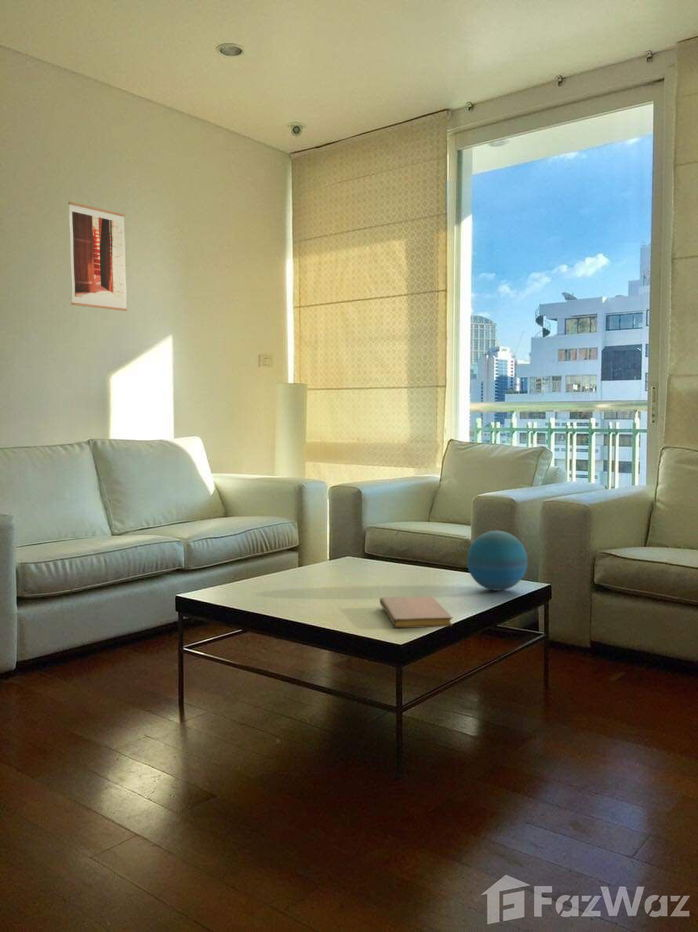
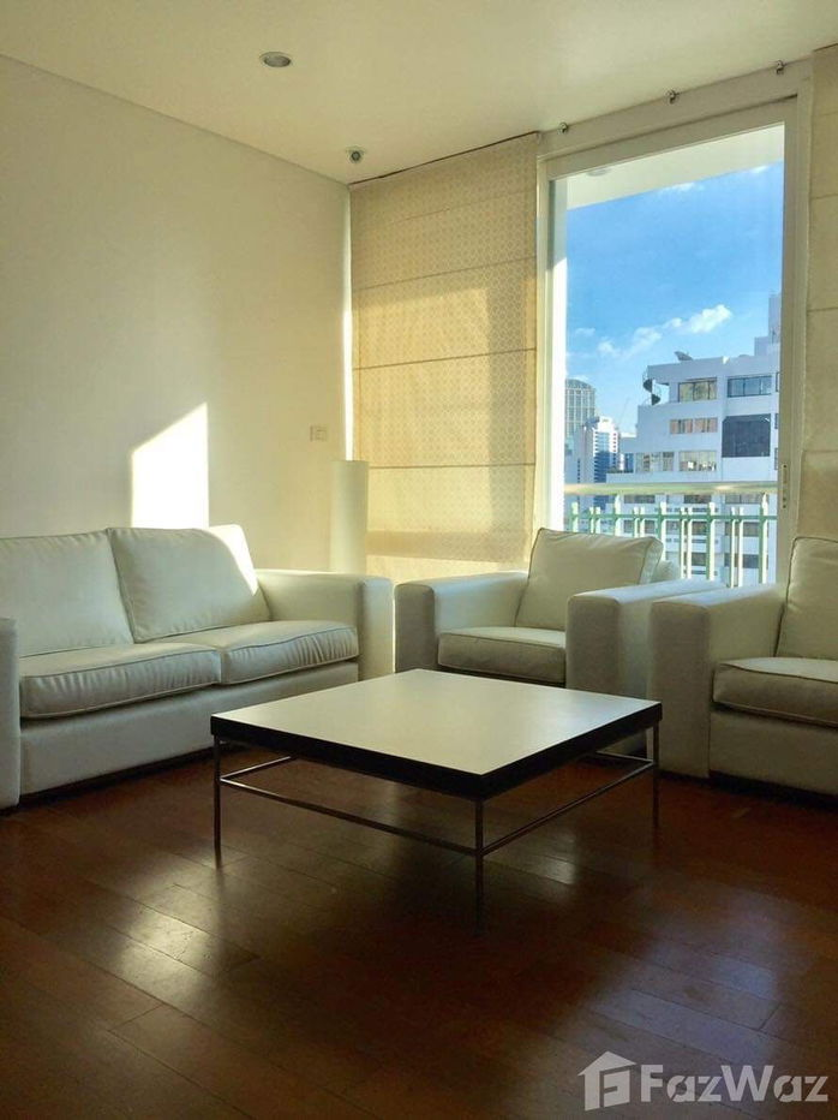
- decorative orb [466,530,528,592]
- wall art [68,201,128,312]
- notebook [379,595,454,629]
